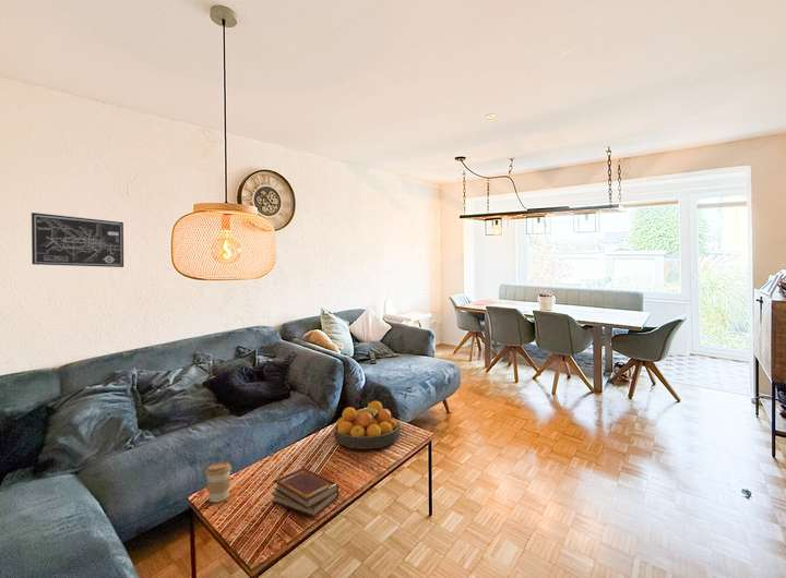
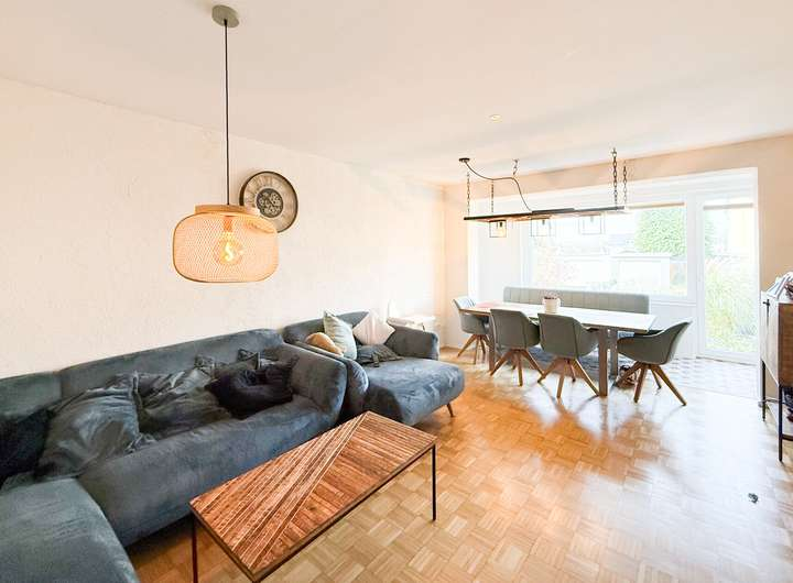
- fruit bowl [333,400,401,450]
- coffee cup [204,461,233,503]
- book set [271,467,340,518]
- wall art [31,212,124,268]
